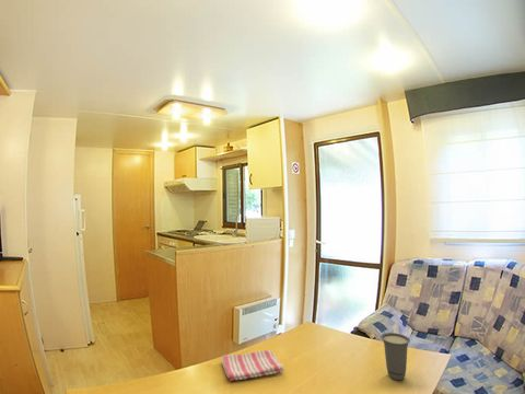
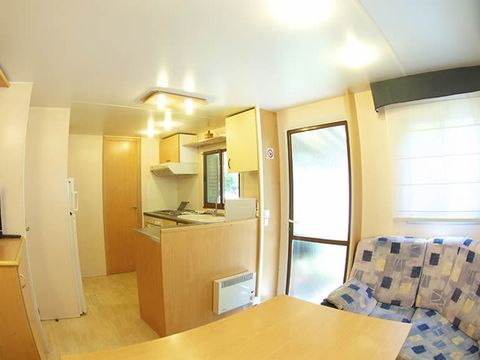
- cup [380,332,411,381]
- dish towel [221,349,285,382]
